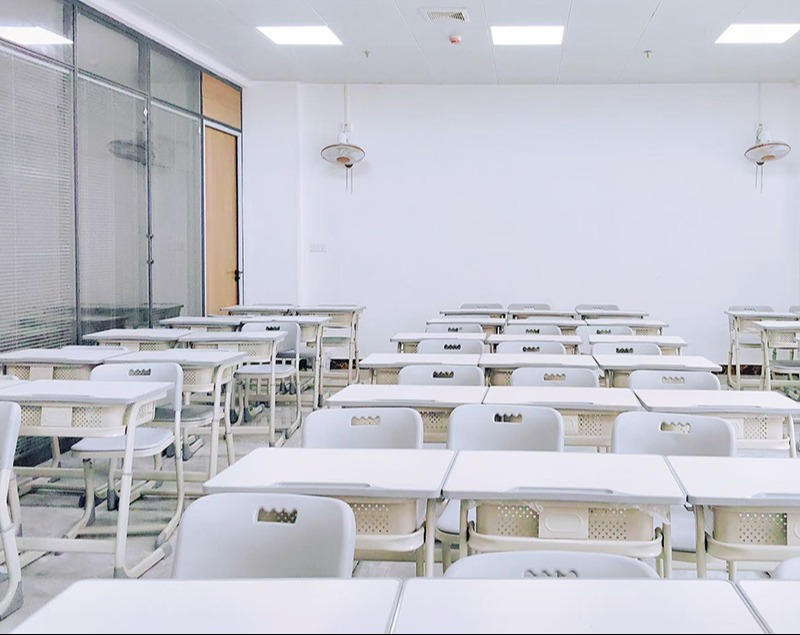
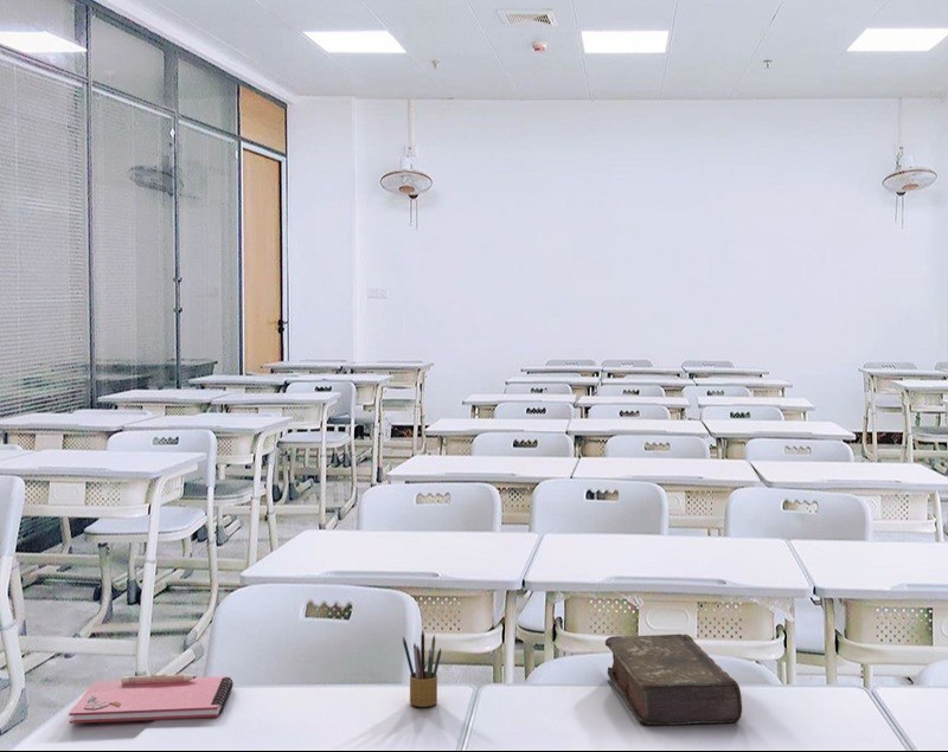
+ notebook [68,673,235,725]
+ pencil box [402,630,442,708]
+ book [604,634,743,726]
